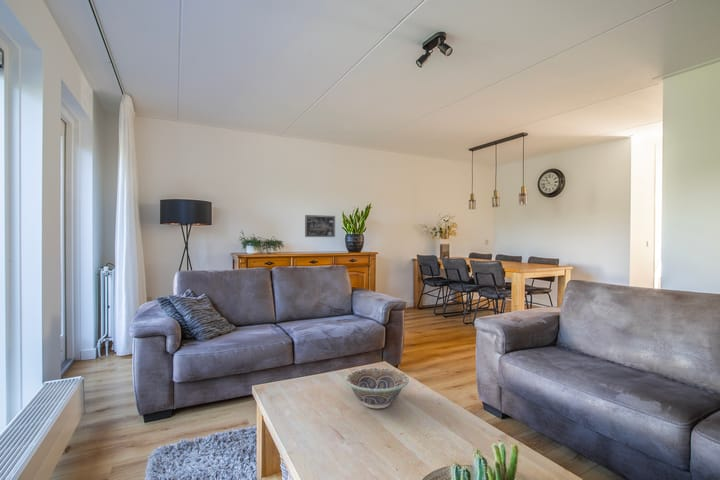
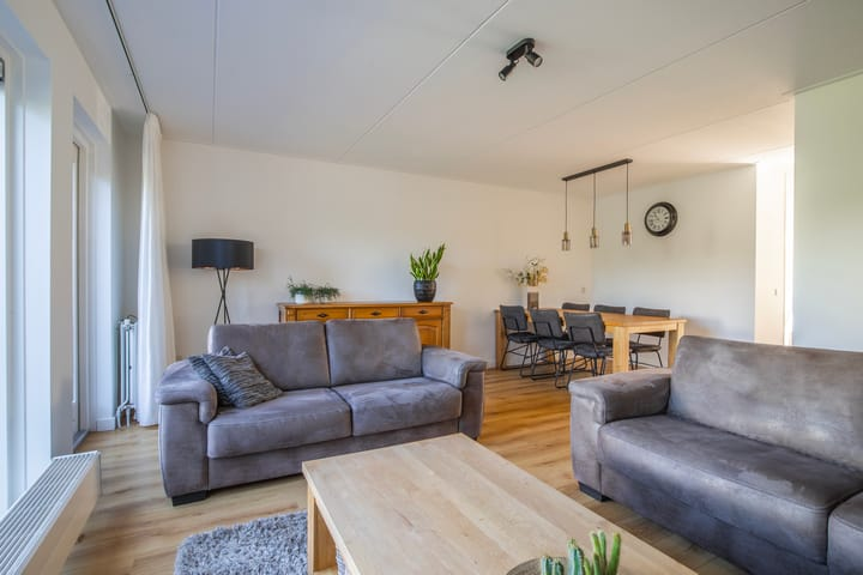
- wall art [304,214,336,238]
- decorative bowl [344,367,410,409]
